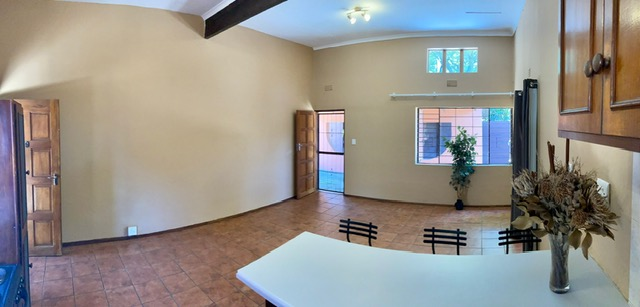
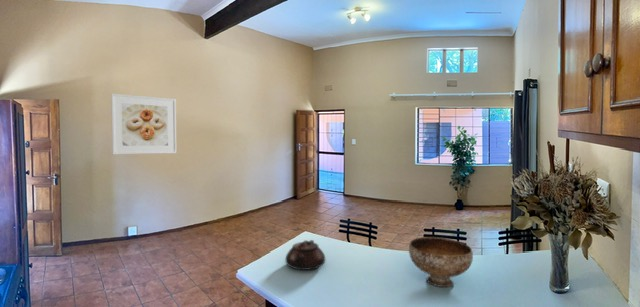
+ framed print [110,93,178,155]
+ teapot [285,239,326,271]
+ bowl [408,236,474,288]
